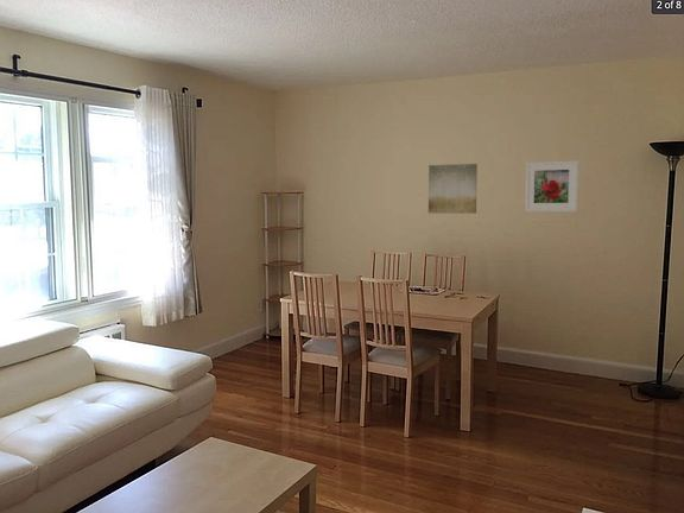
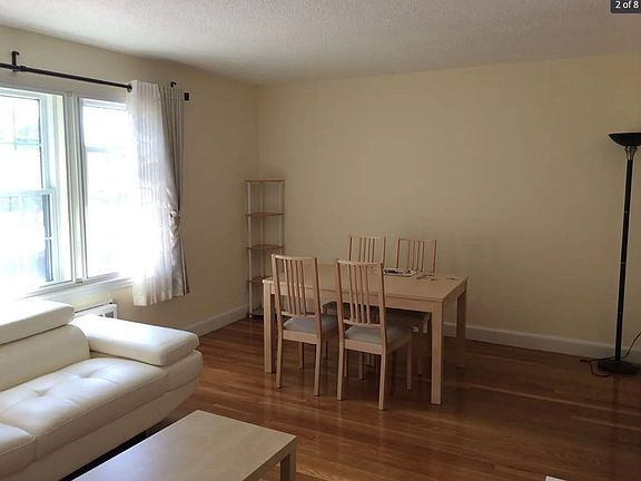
- wall art [428,163,479,215]
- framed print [524,159,580,213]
